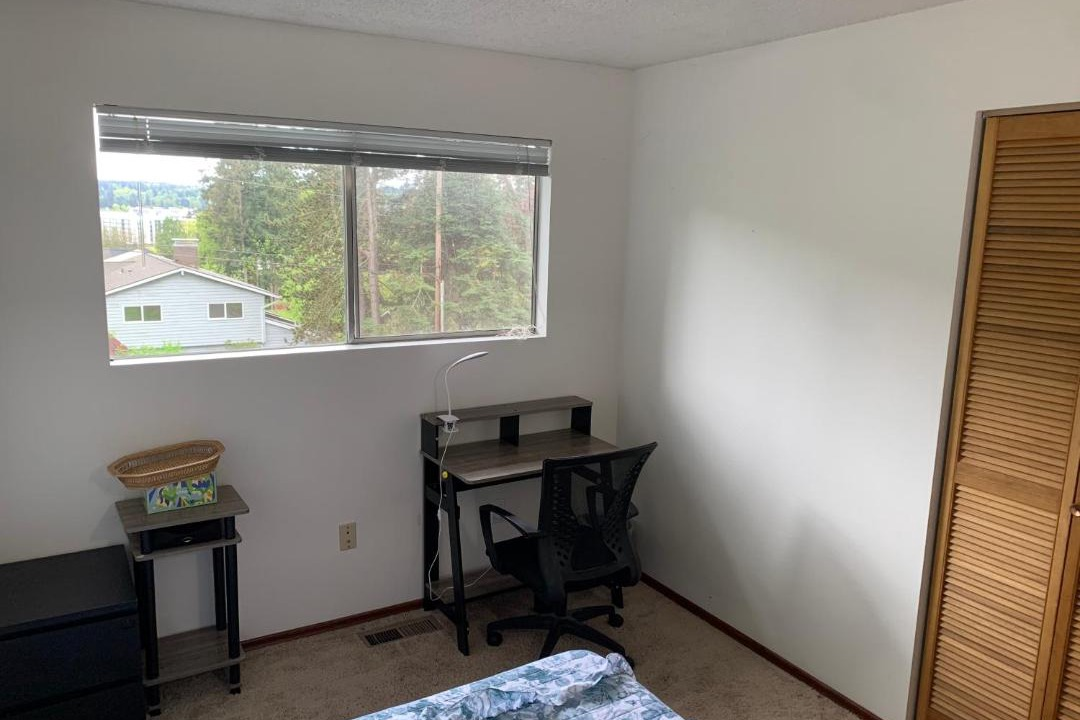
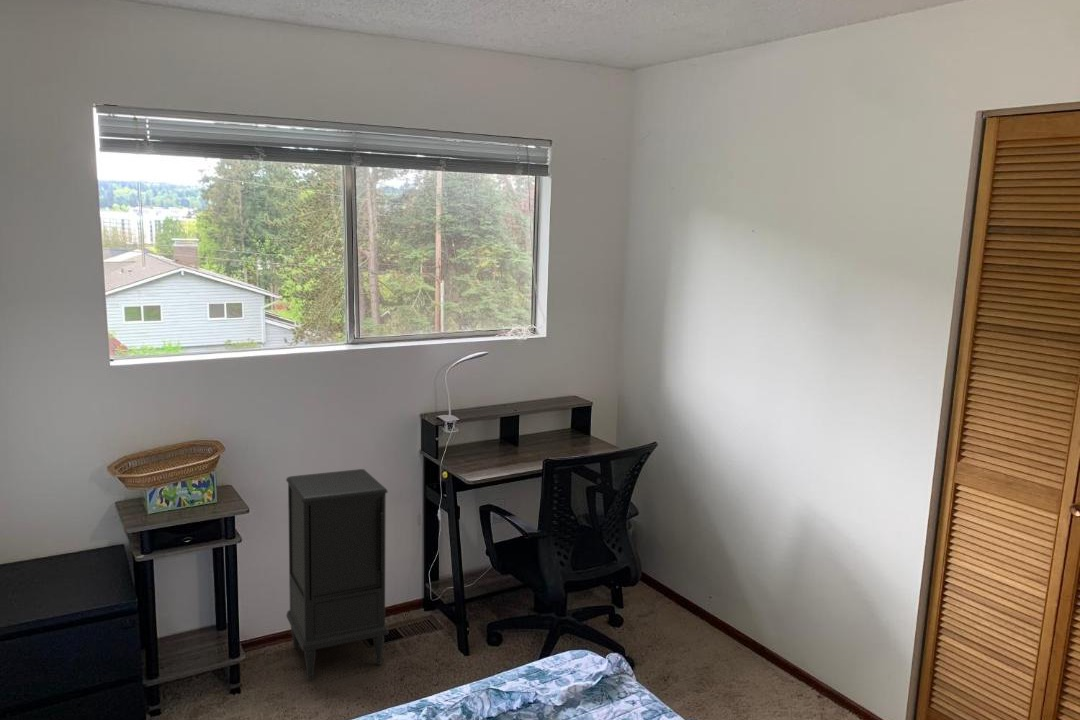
+ nightstand [285,468,390,681]
